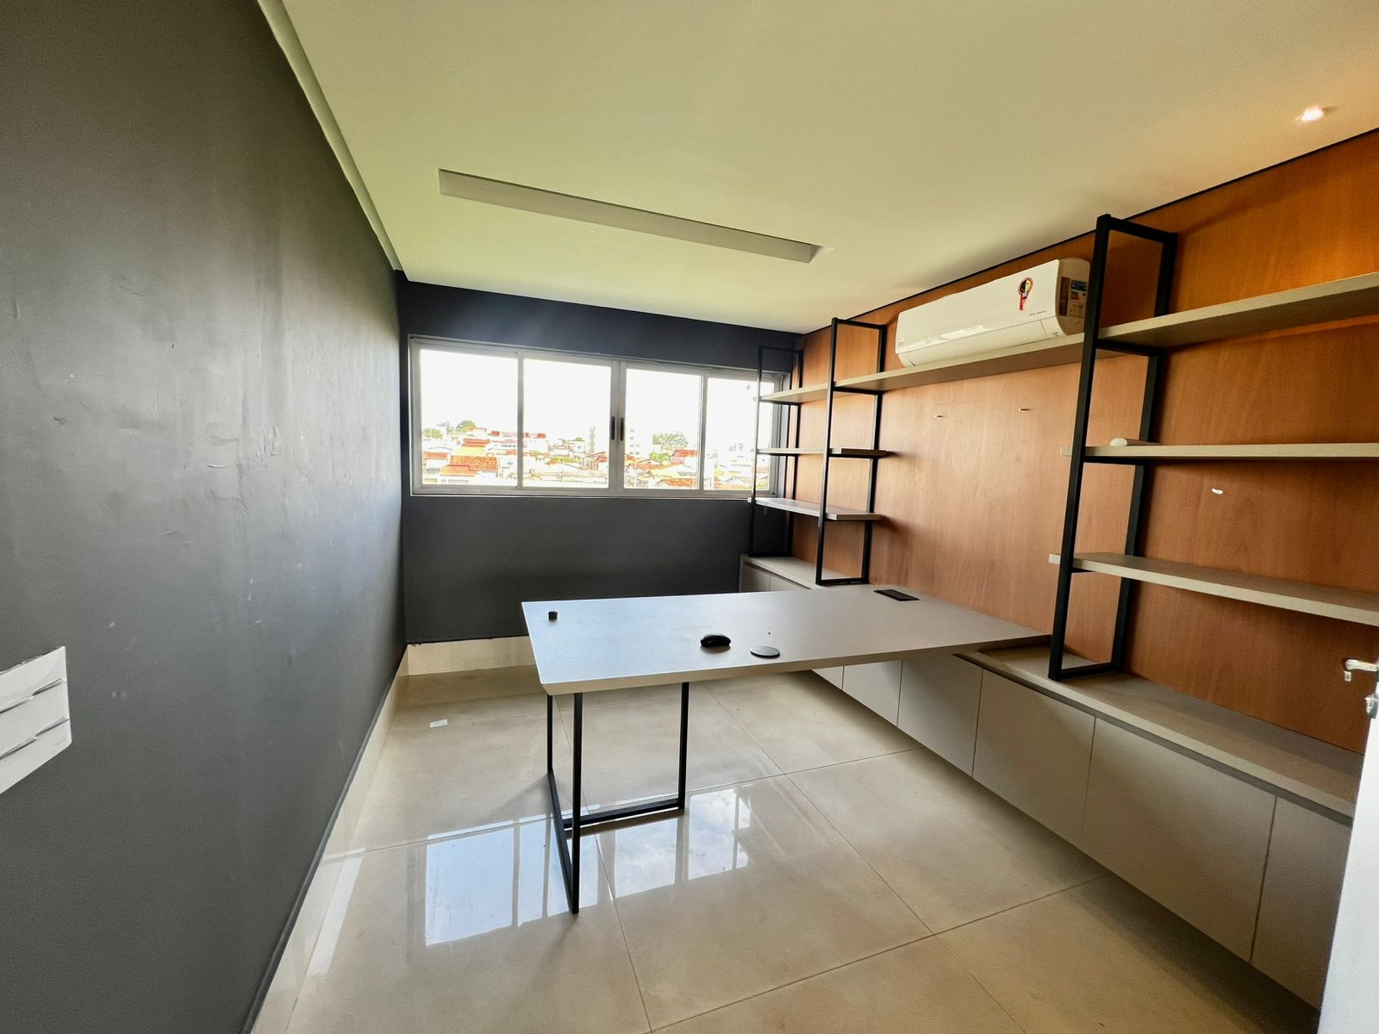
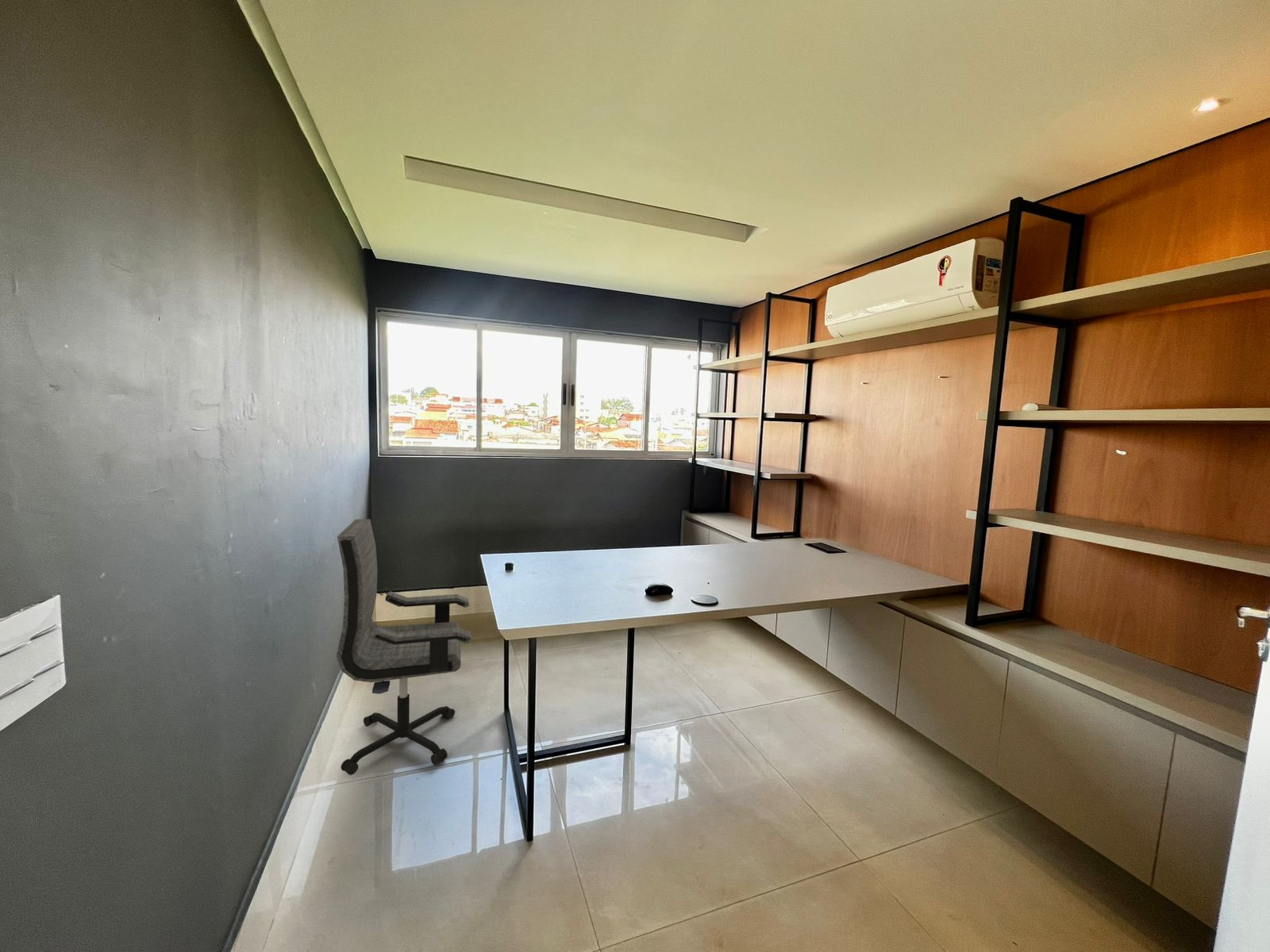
+ office chair [336,518,472,776]
